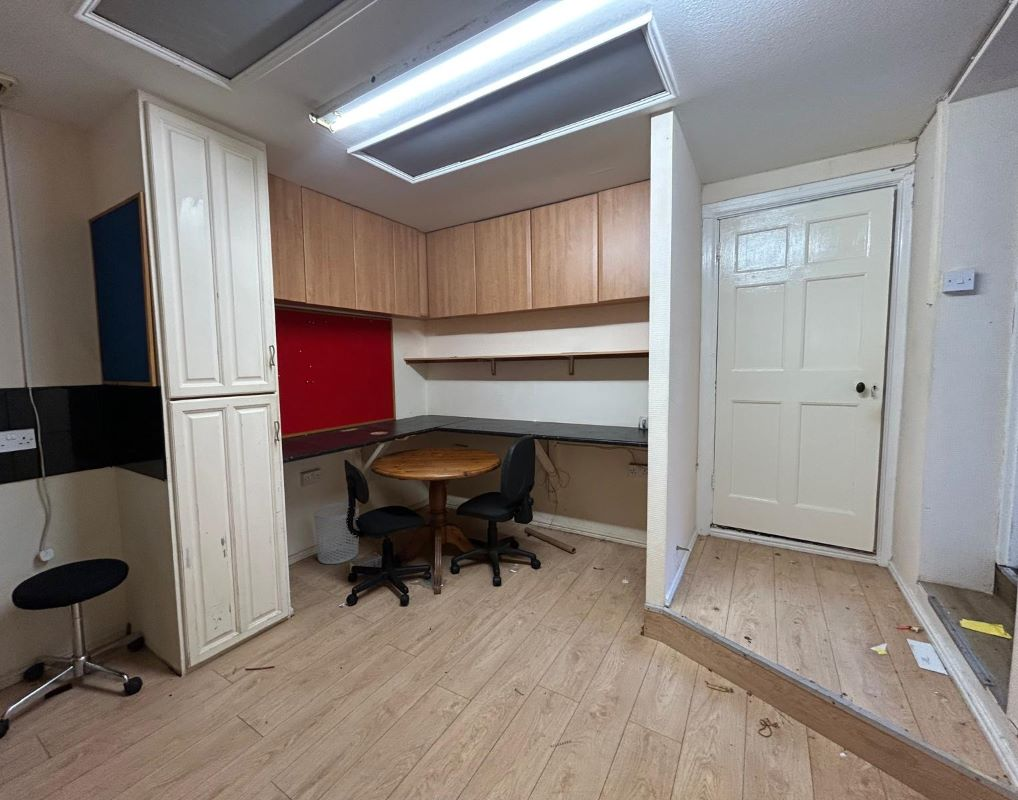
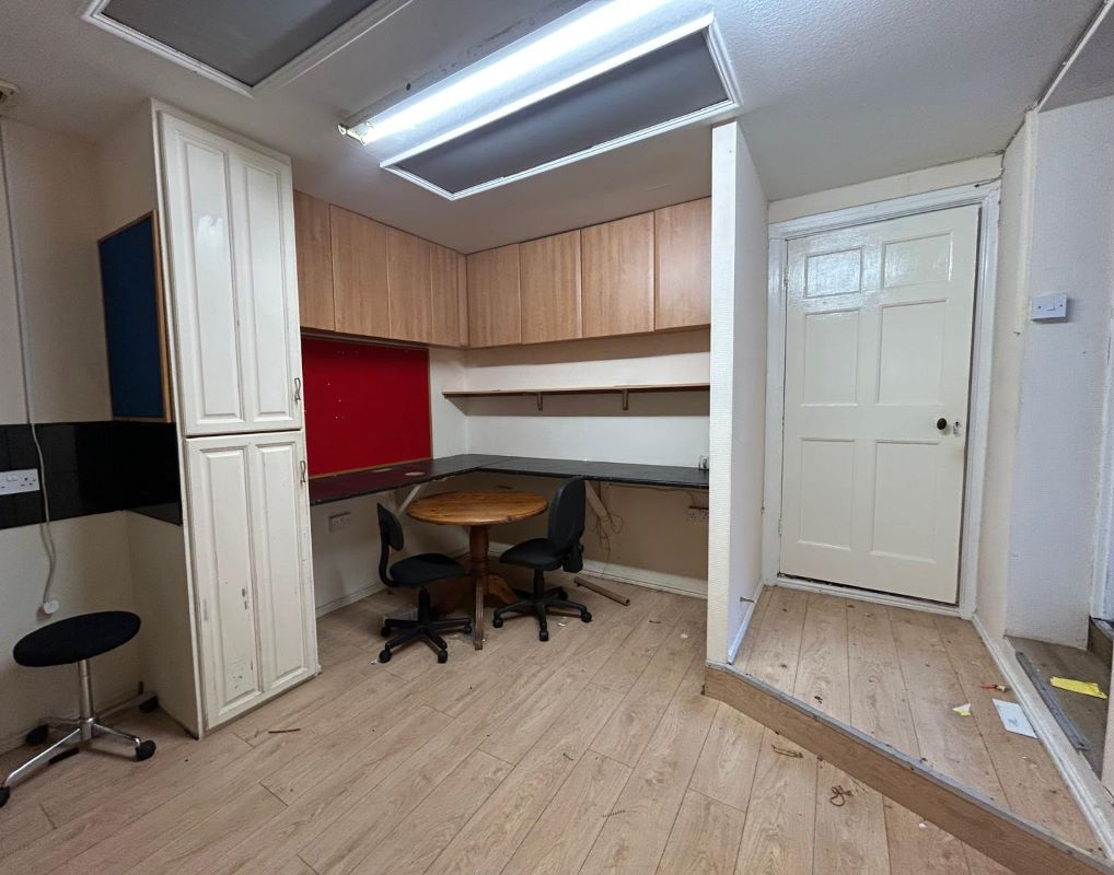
- waste bin [313,502,360,565]
